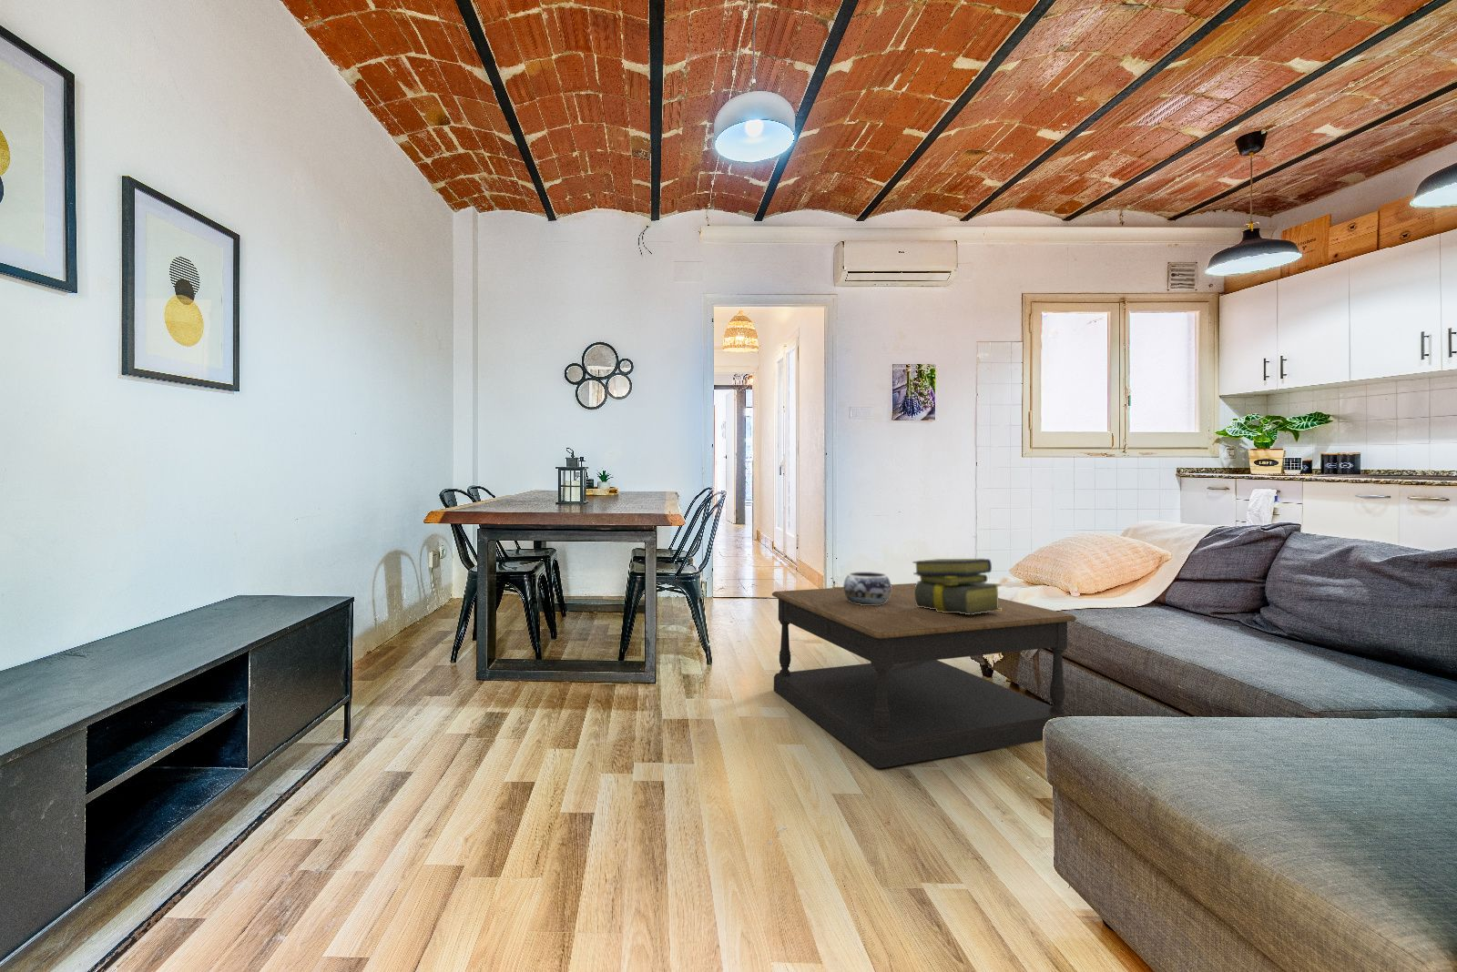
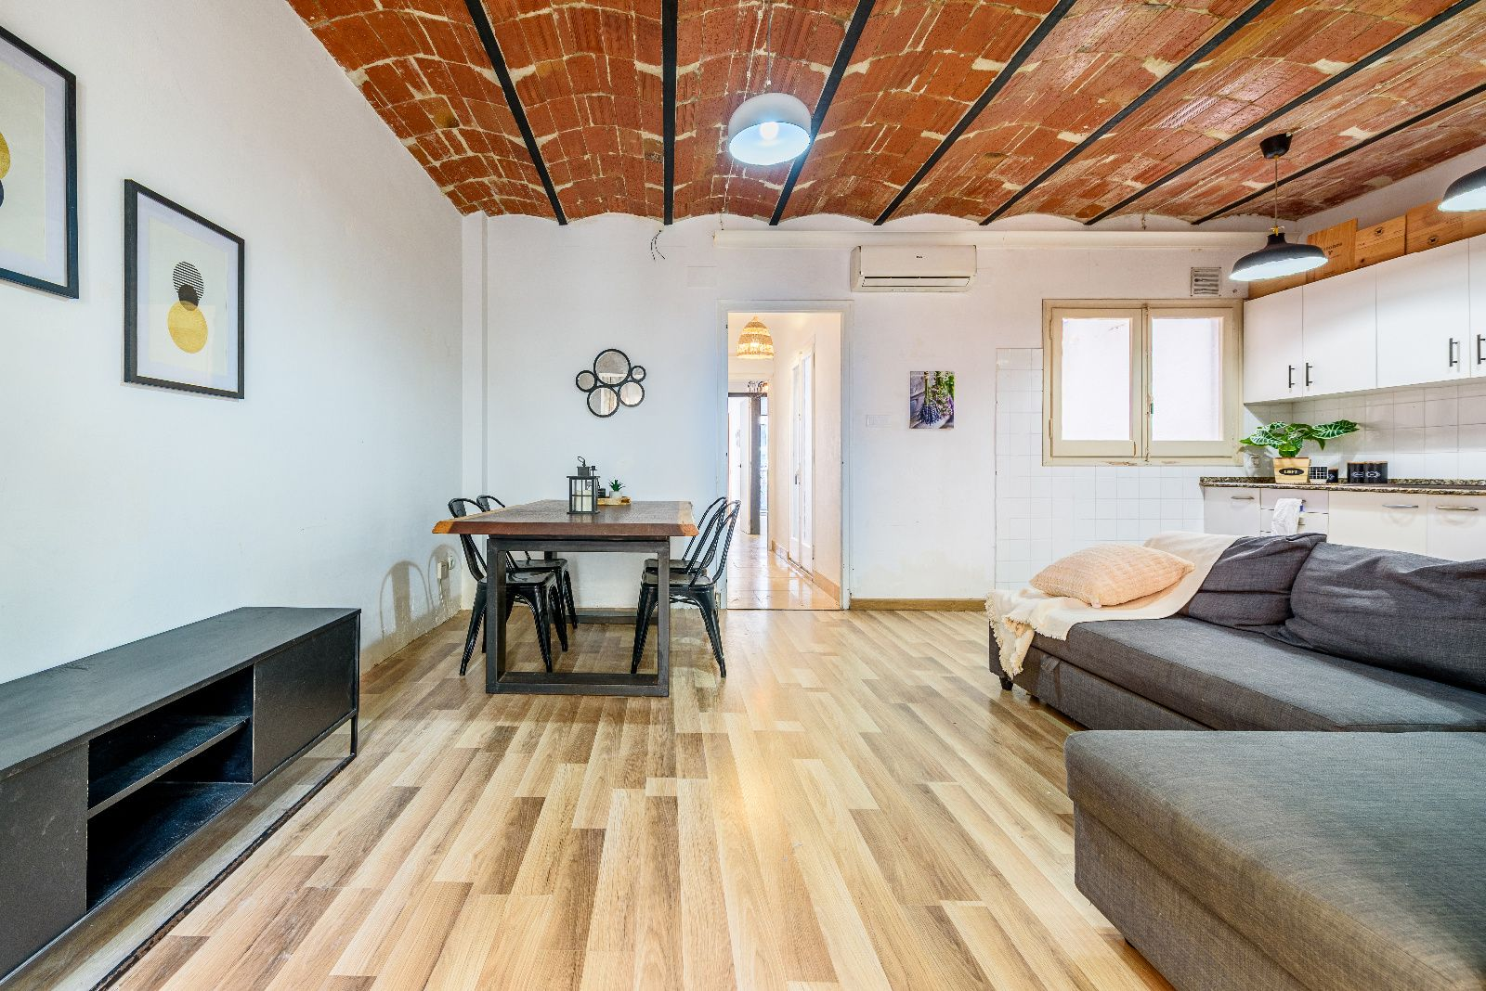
- coffee table [771,583,1077,769]
- decorative bowl [842,571,892,605]
- stack of books [911,558,1001,614]
